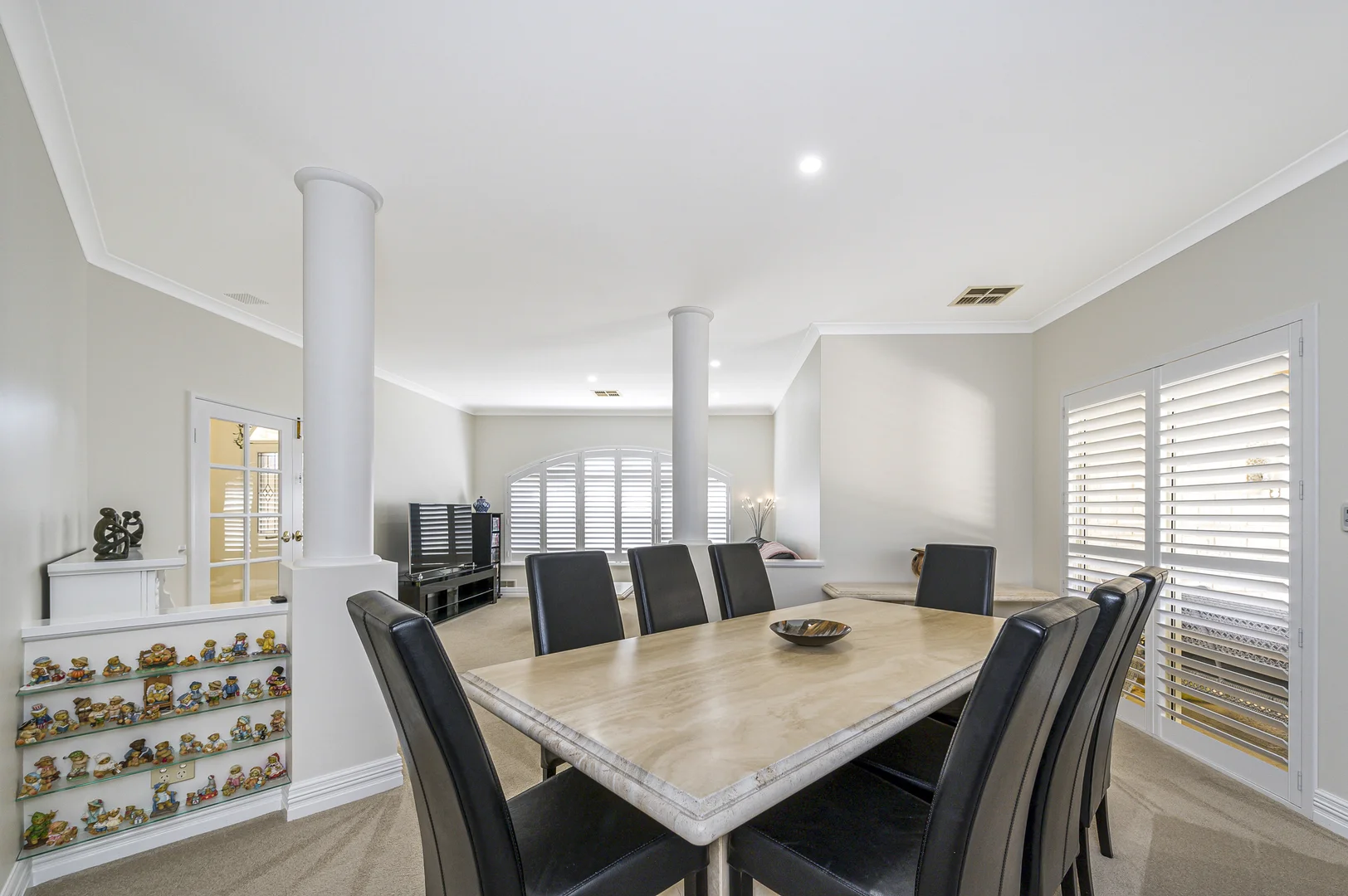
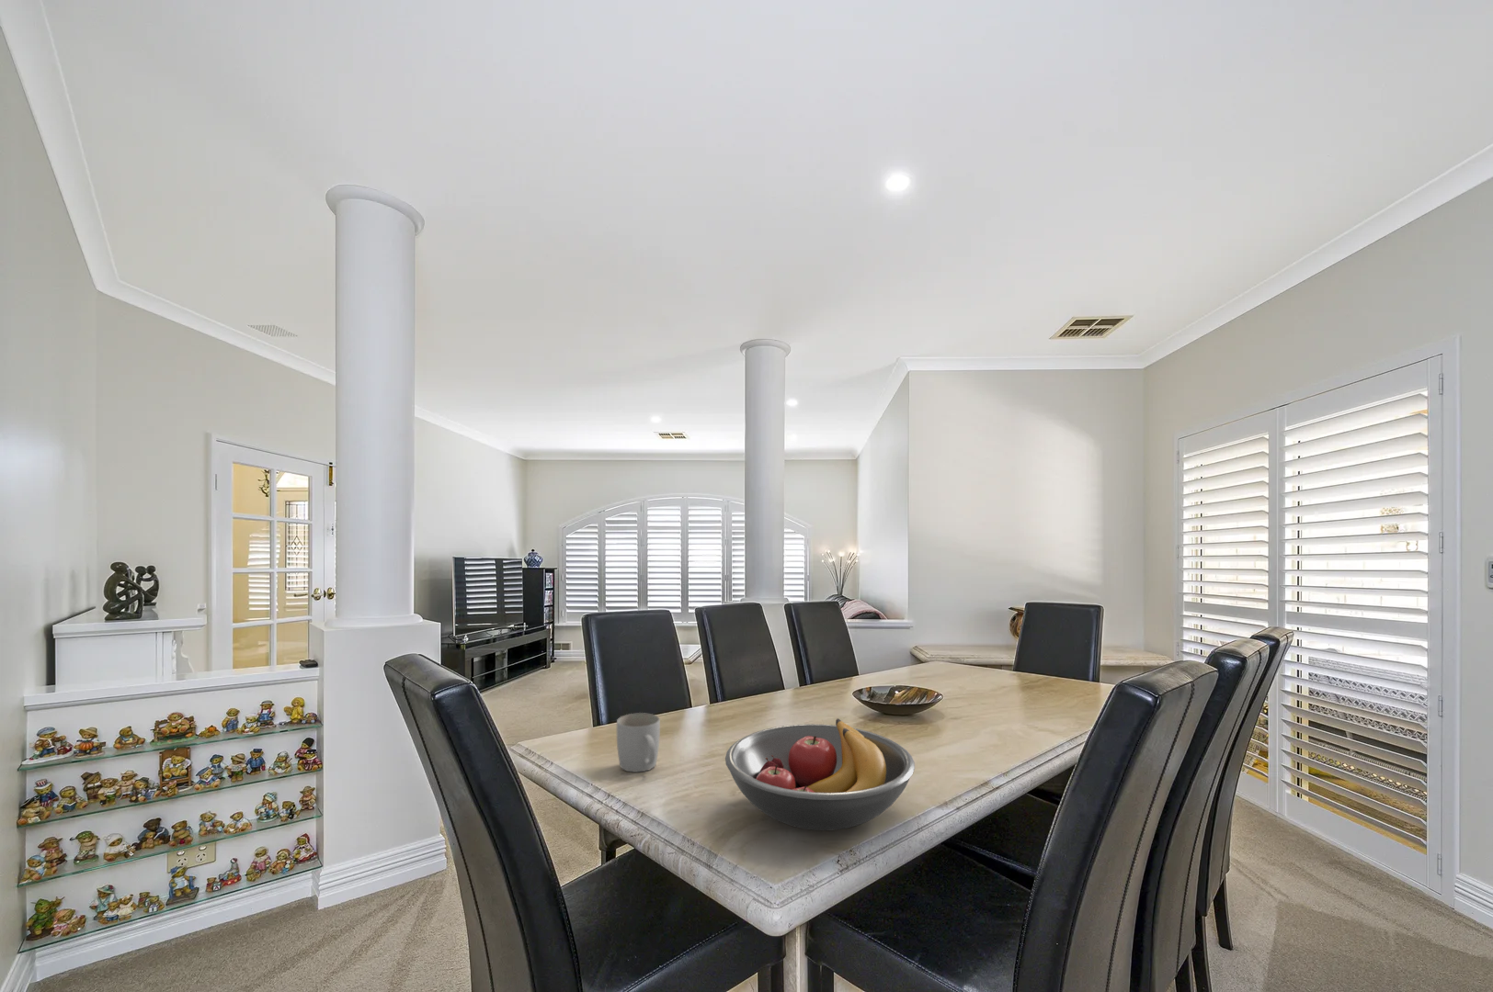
+ mug [616,712,661,774]
+ fruit bowl [724,717,916,831]
